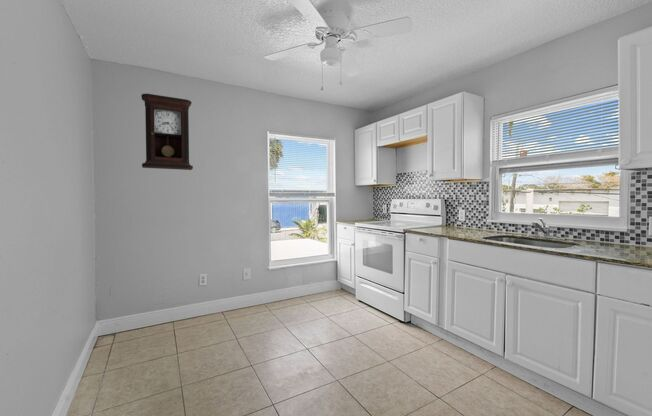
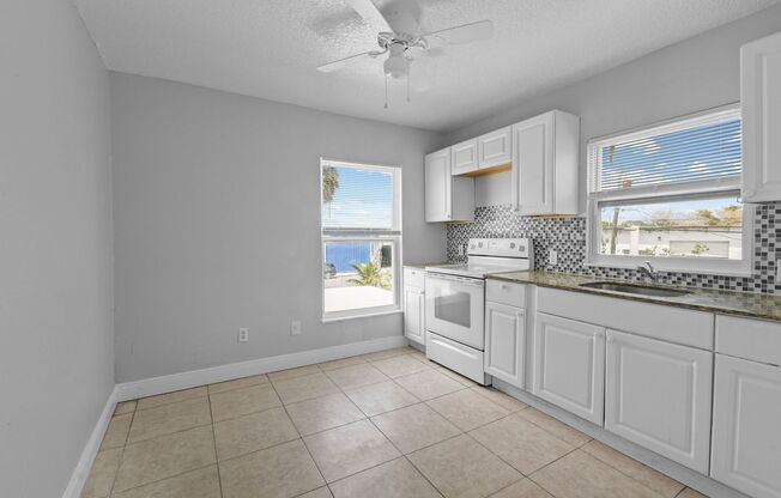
- pendulum clock [140,93,194,171]
